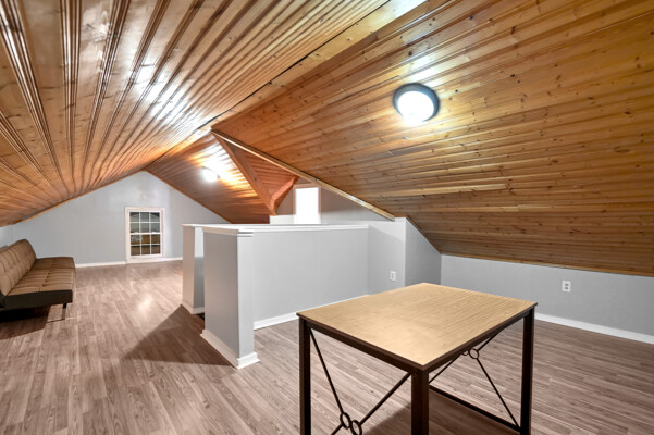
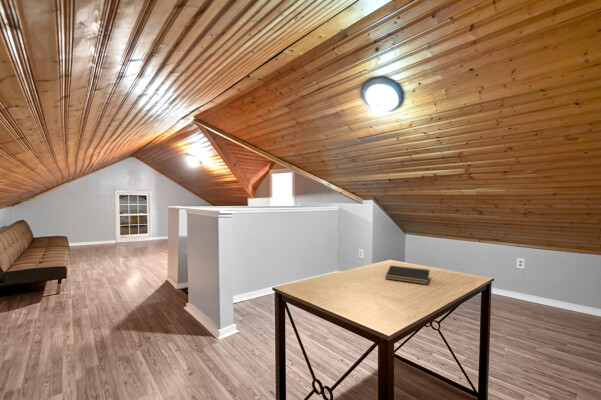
+ notepad [384,264,430,285]
